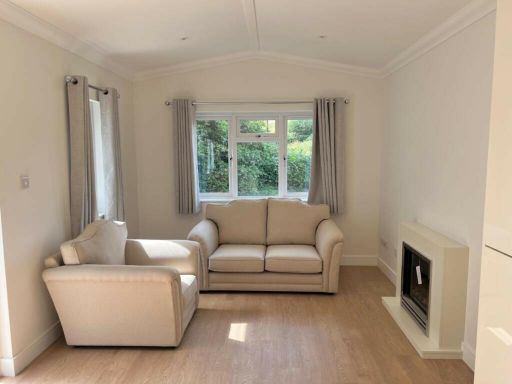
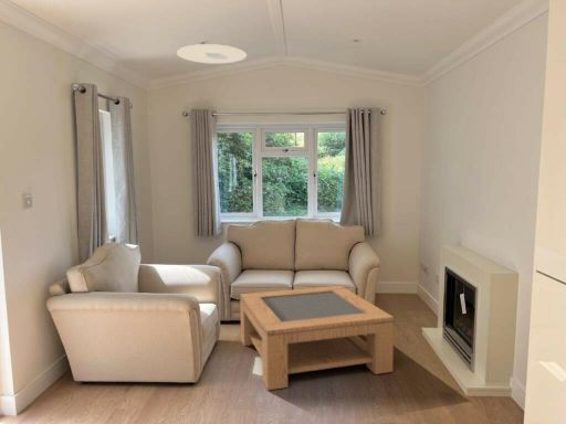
+ ceiling light [176,43,248,65]
+ coffee table [239,285,395,391]
